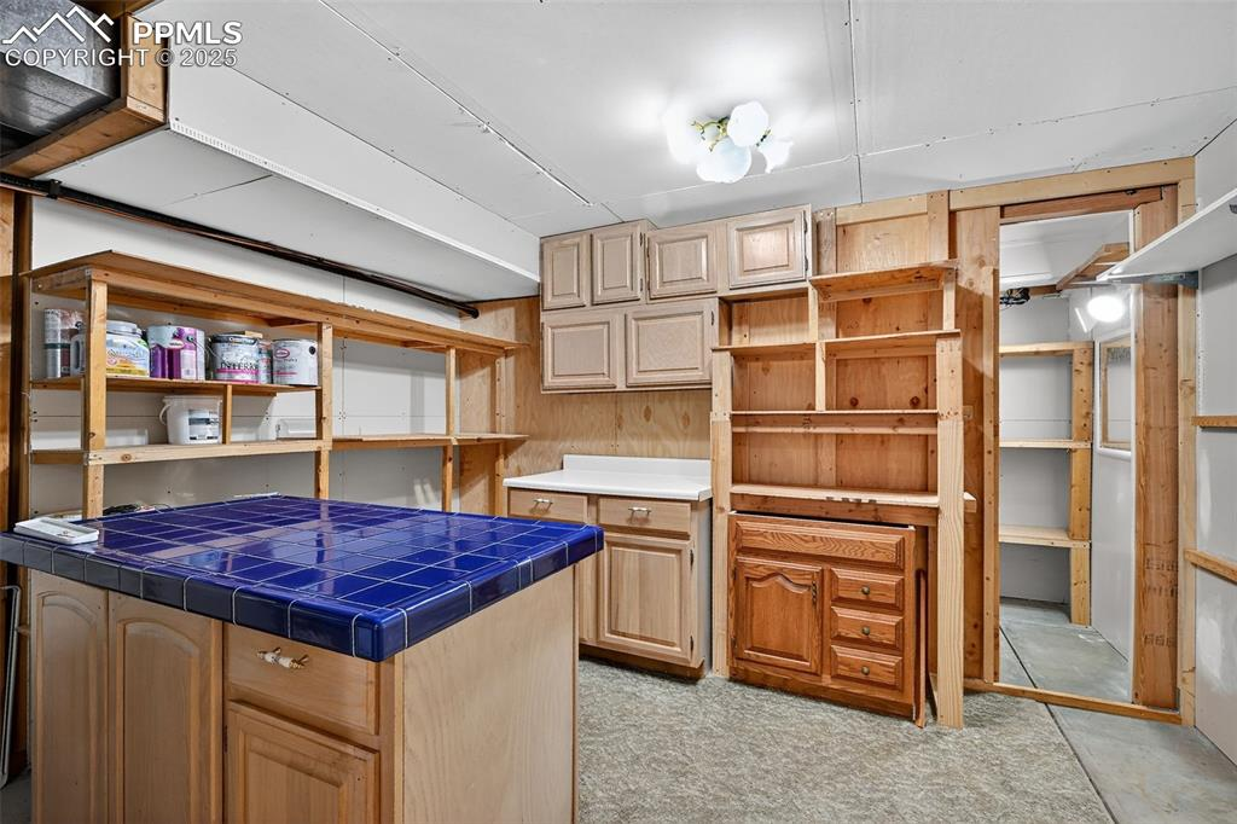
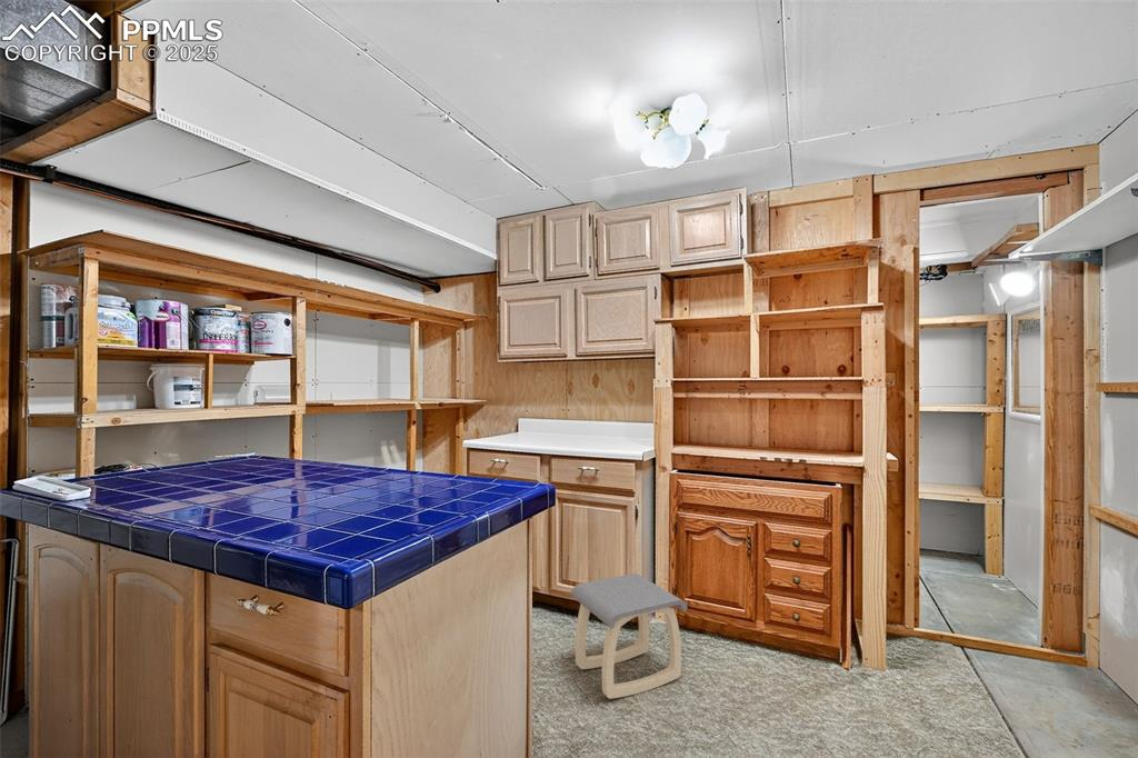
+ stool [570,572,688,700]
